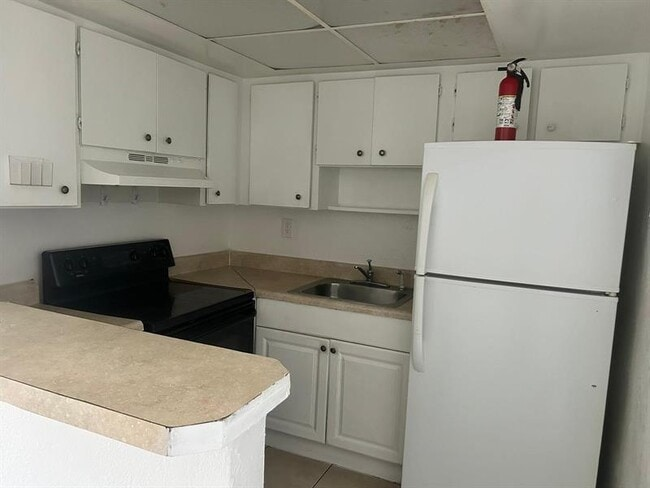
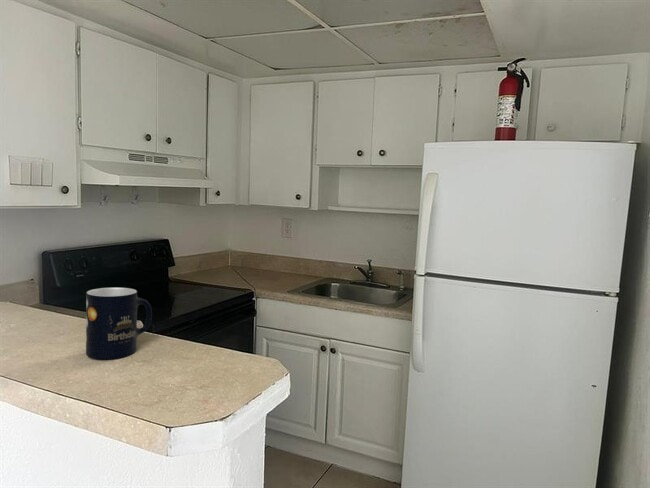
+ mug [85,287,153,360]
